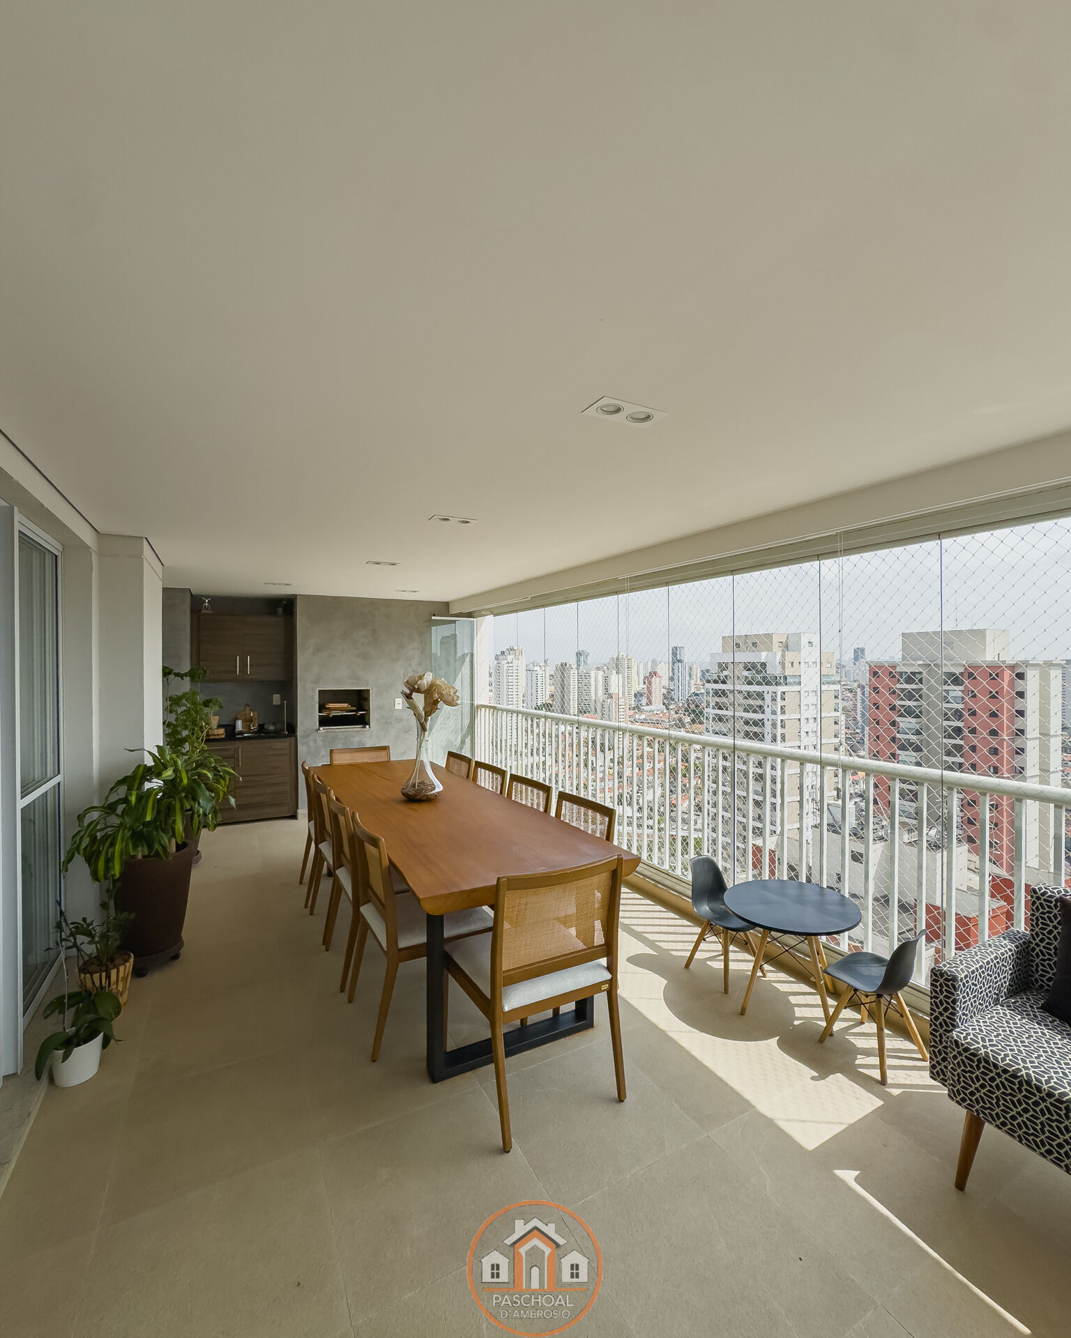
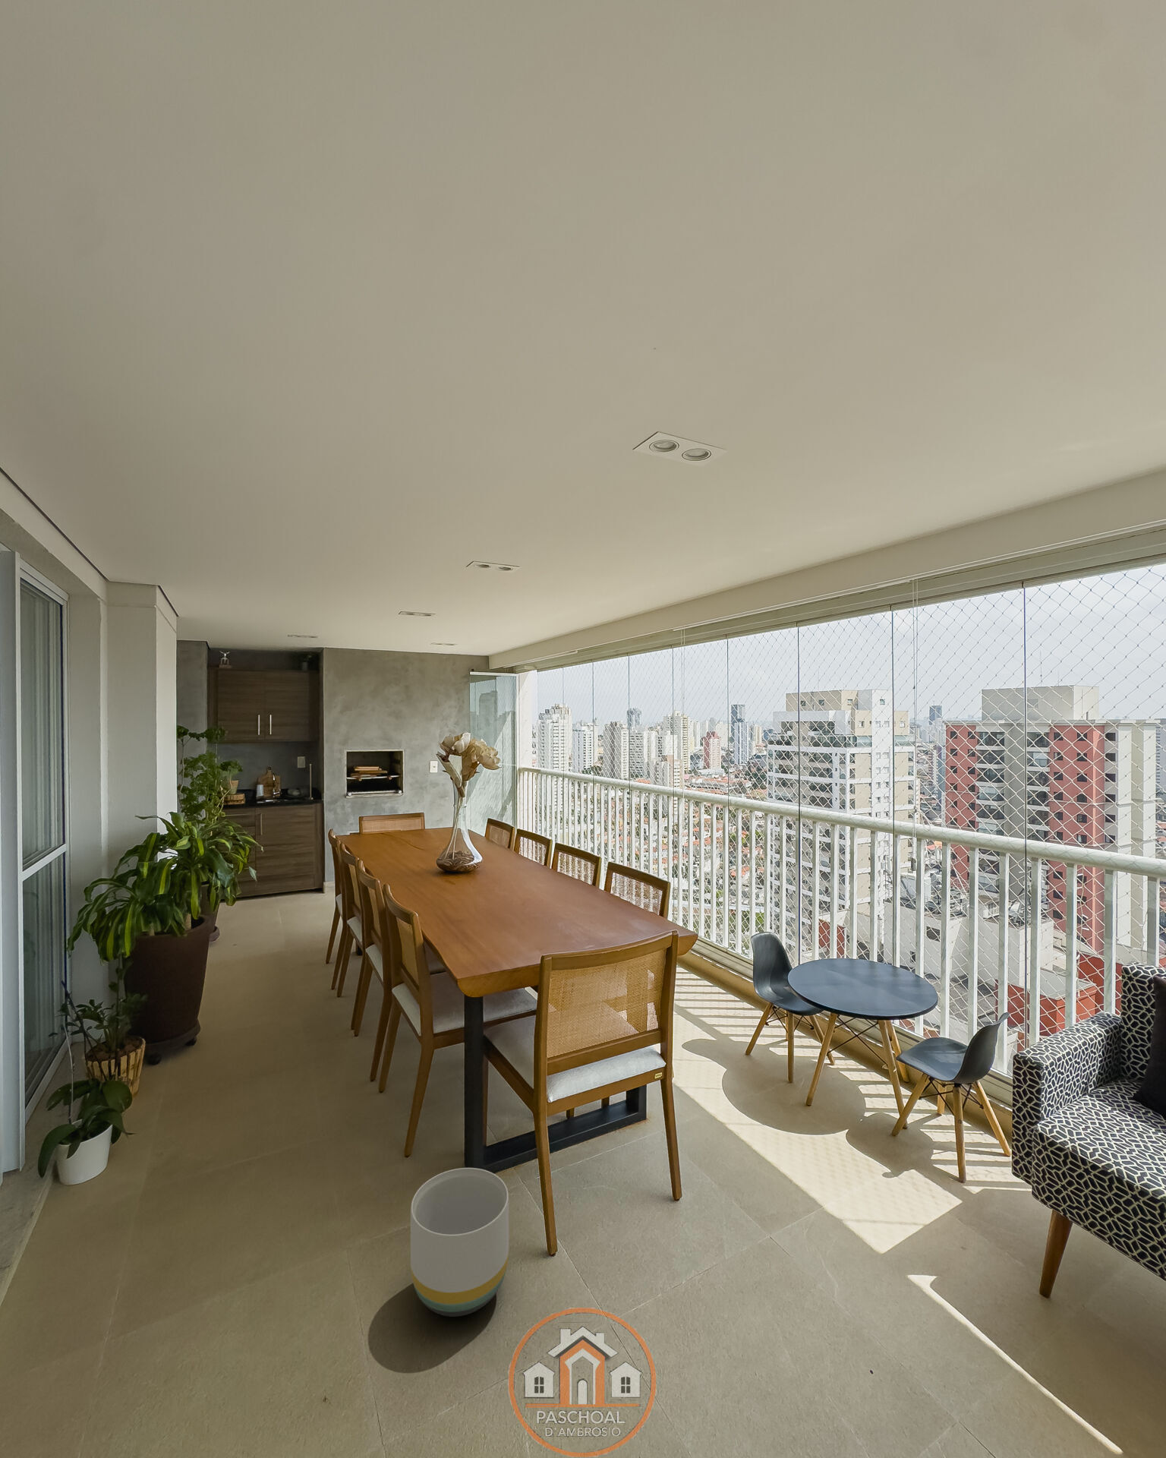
+ planter [410,1168,509,1318]
